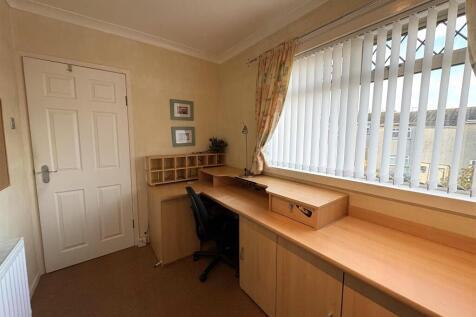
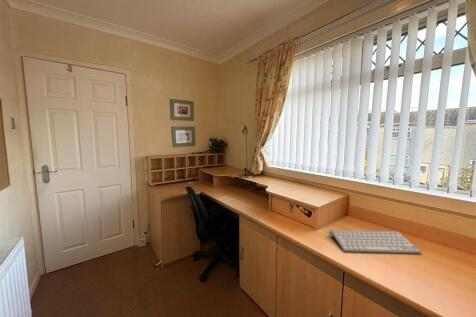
+ computer keyboard [329,229,422,254]
